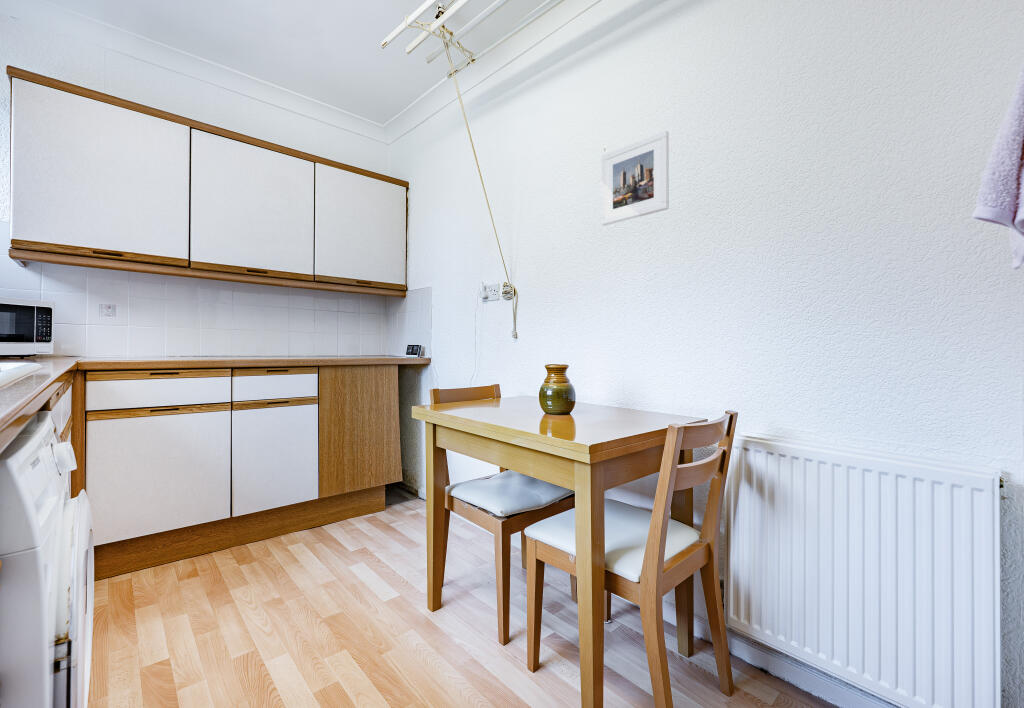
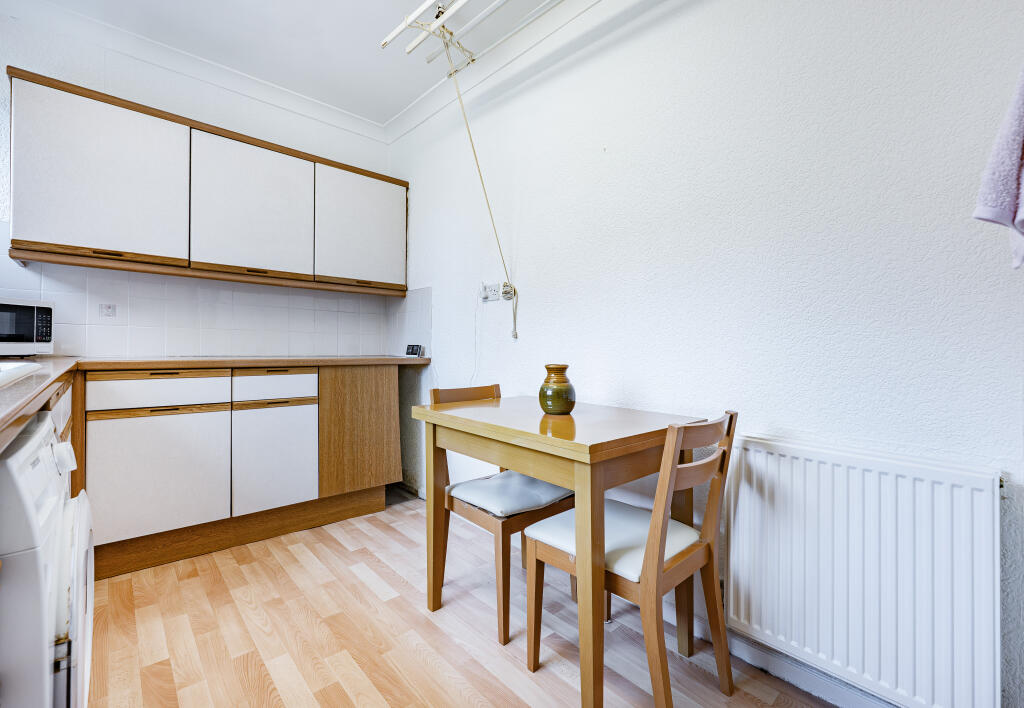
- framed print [601,129,670,226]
